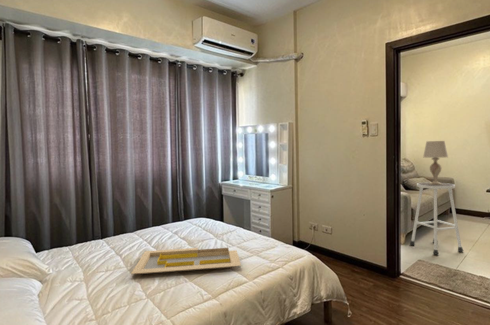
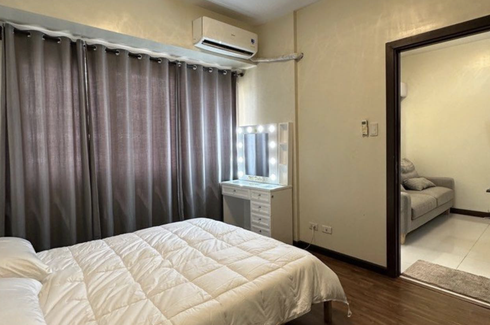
- table lamp [422,140,449,185]
- stool [409,182,464,256]
- serving tray [130,247,242,275]
